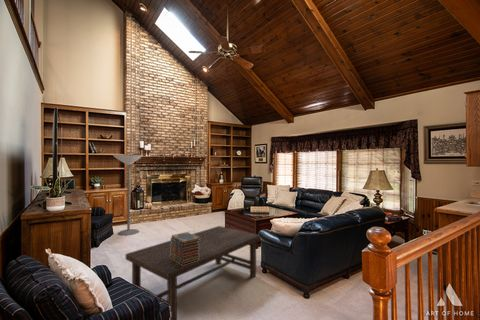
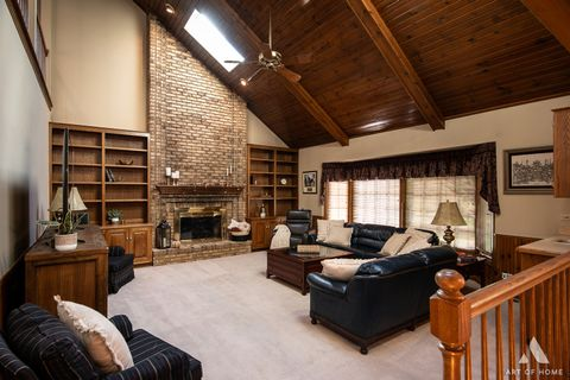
- book stack [170,231,200,265]
- coffee table [125,225,261,320]
- floor lamp [112,154,144,236]
